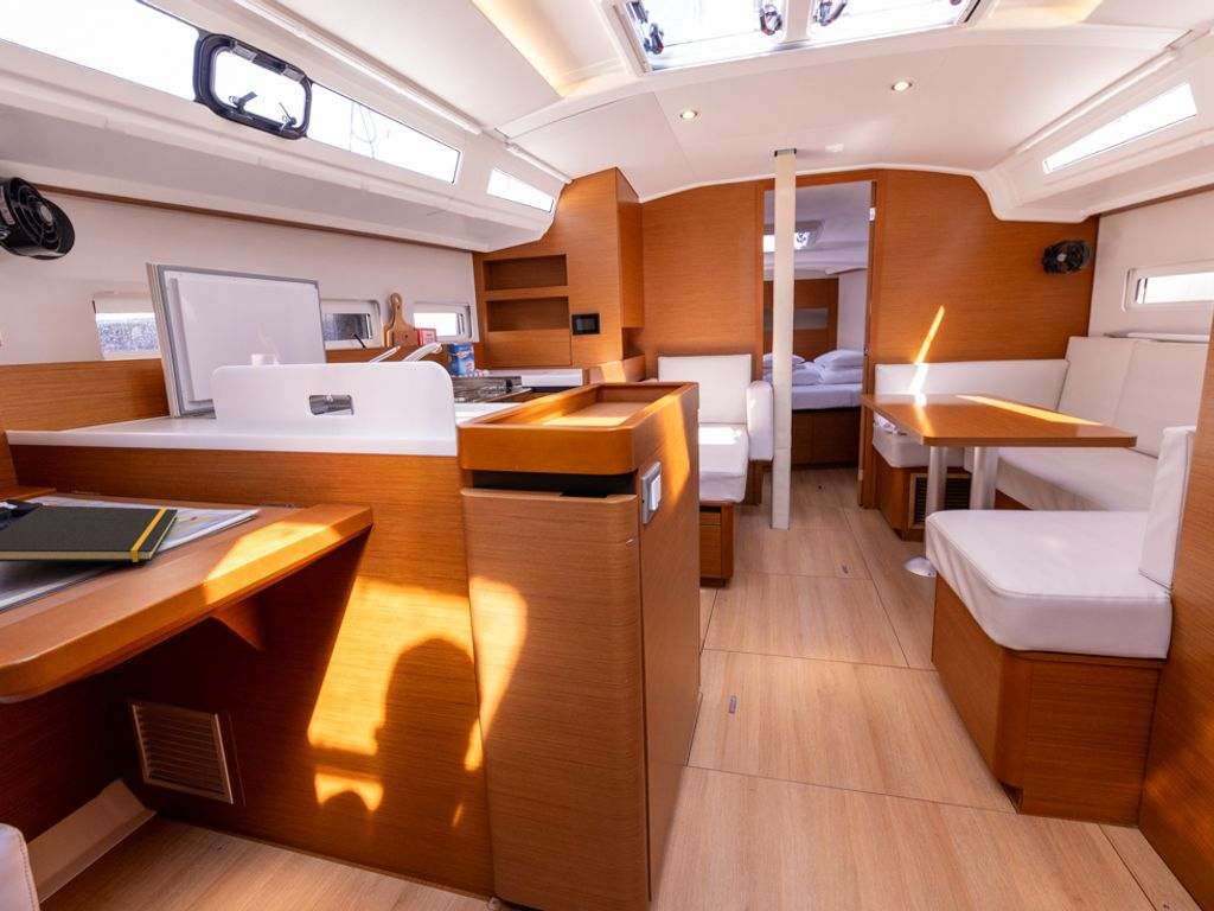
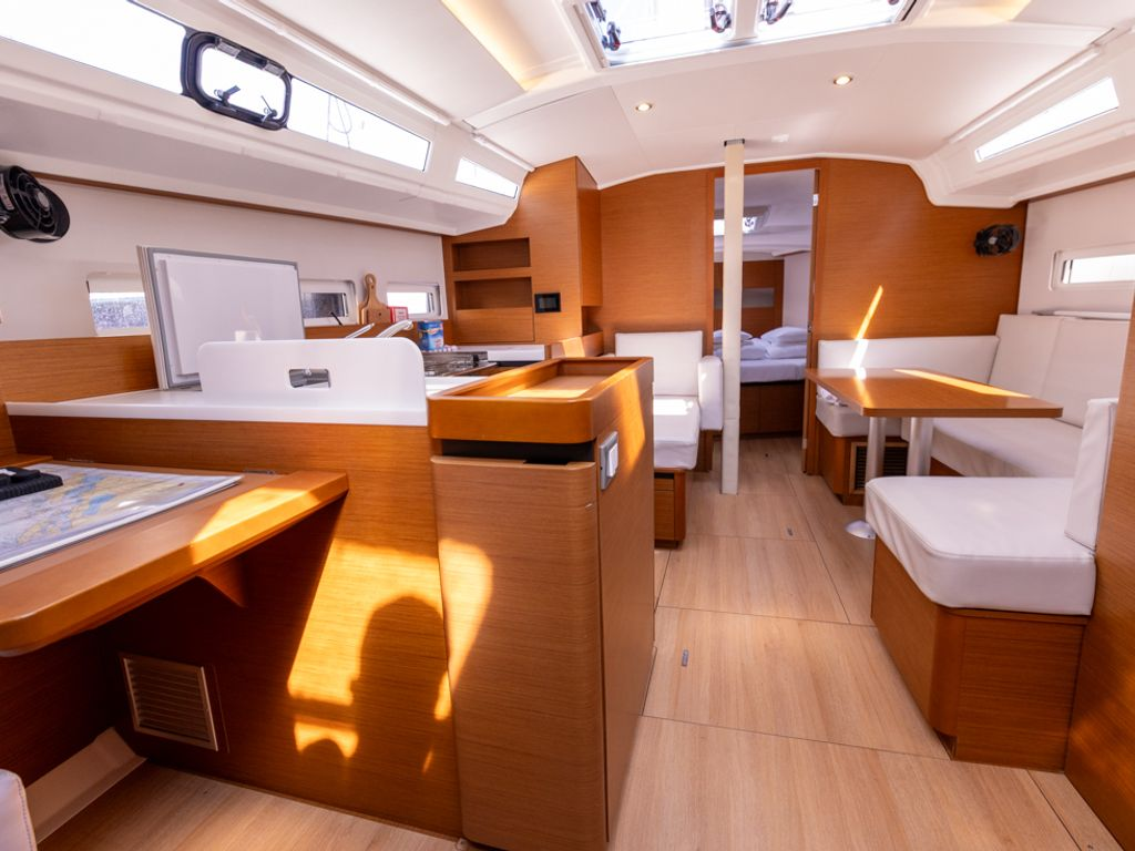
- notepad [0,504,179,562]
